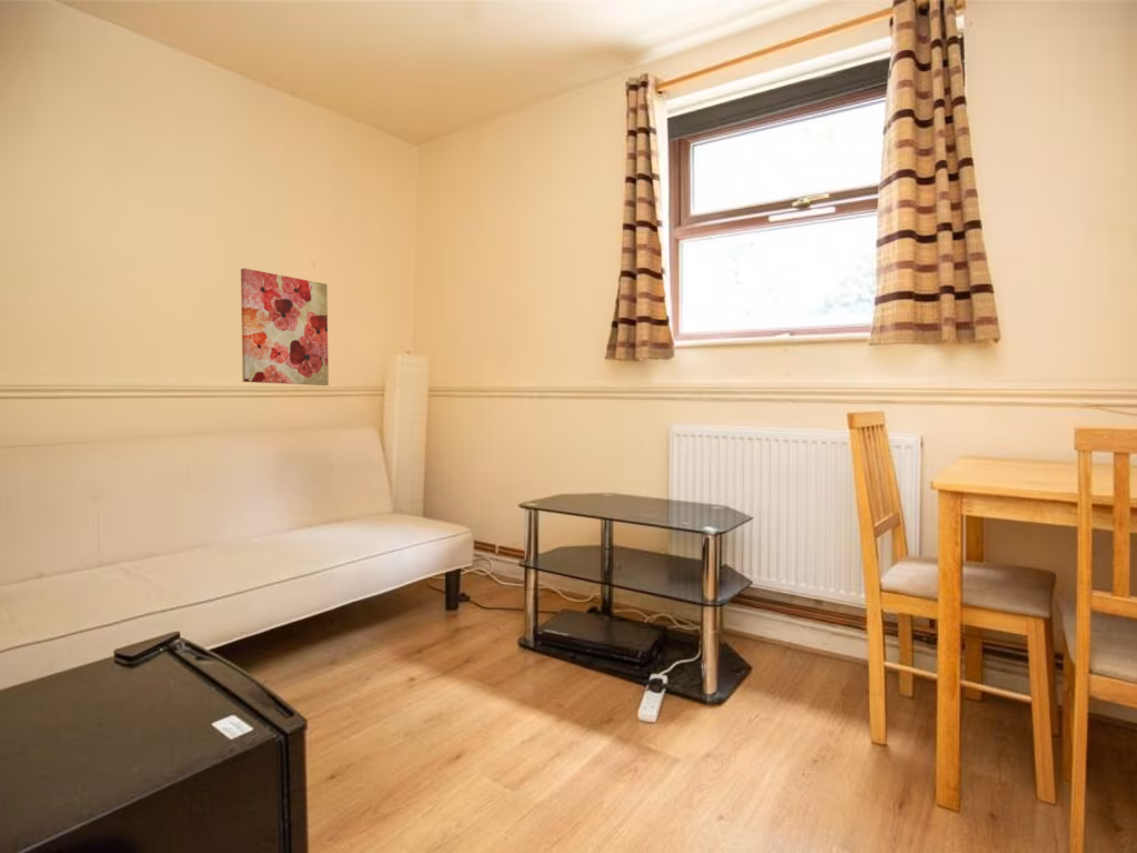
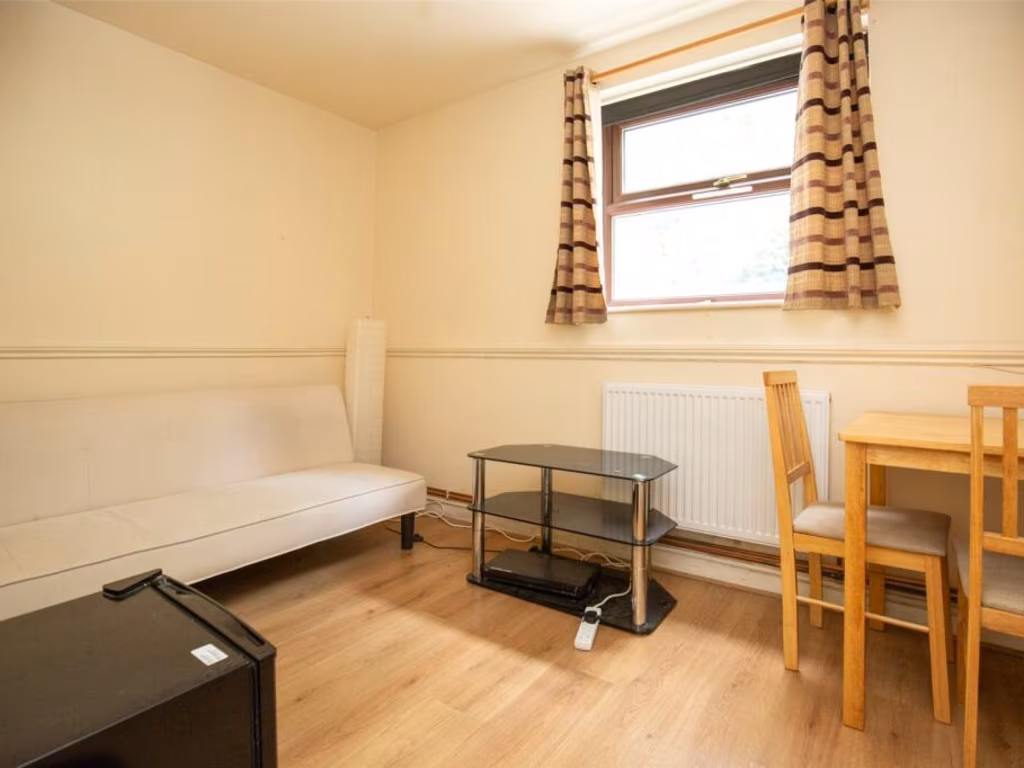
- wall art [240,267,330,387]
